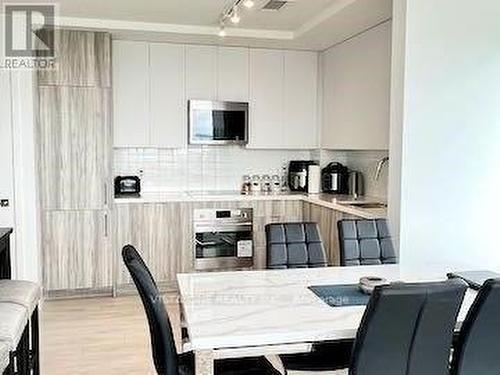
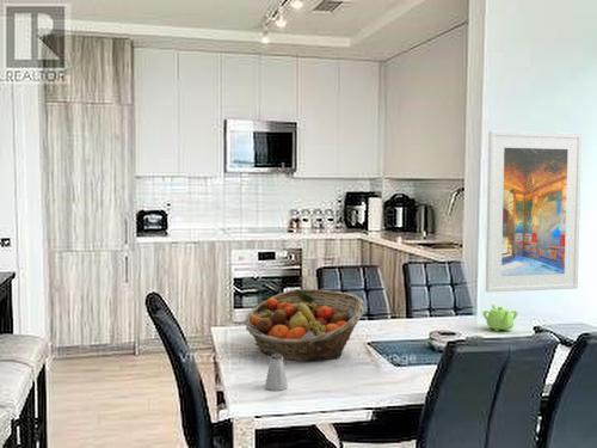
+ fruit basket [244,288,367,362]
+ teapot [481,303,518,332]
+ saltshaker [264,354,289,392]
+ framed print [485,130,584,293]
